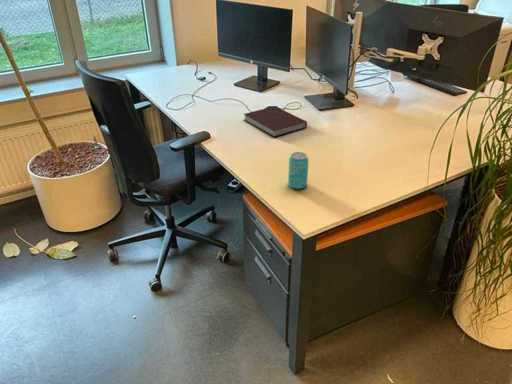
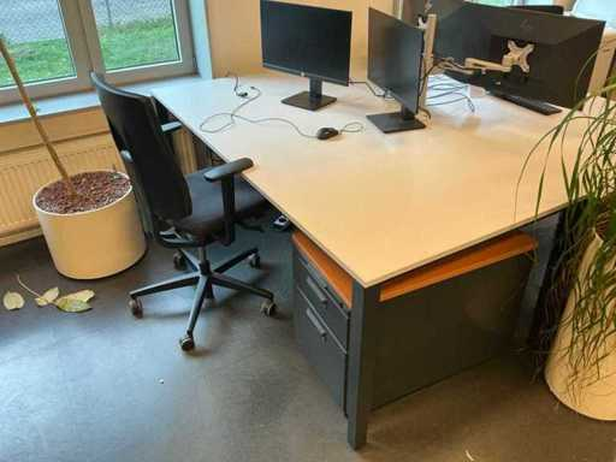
- notebook [243,105,308,138]
- beverage can [287,151,310,190]
